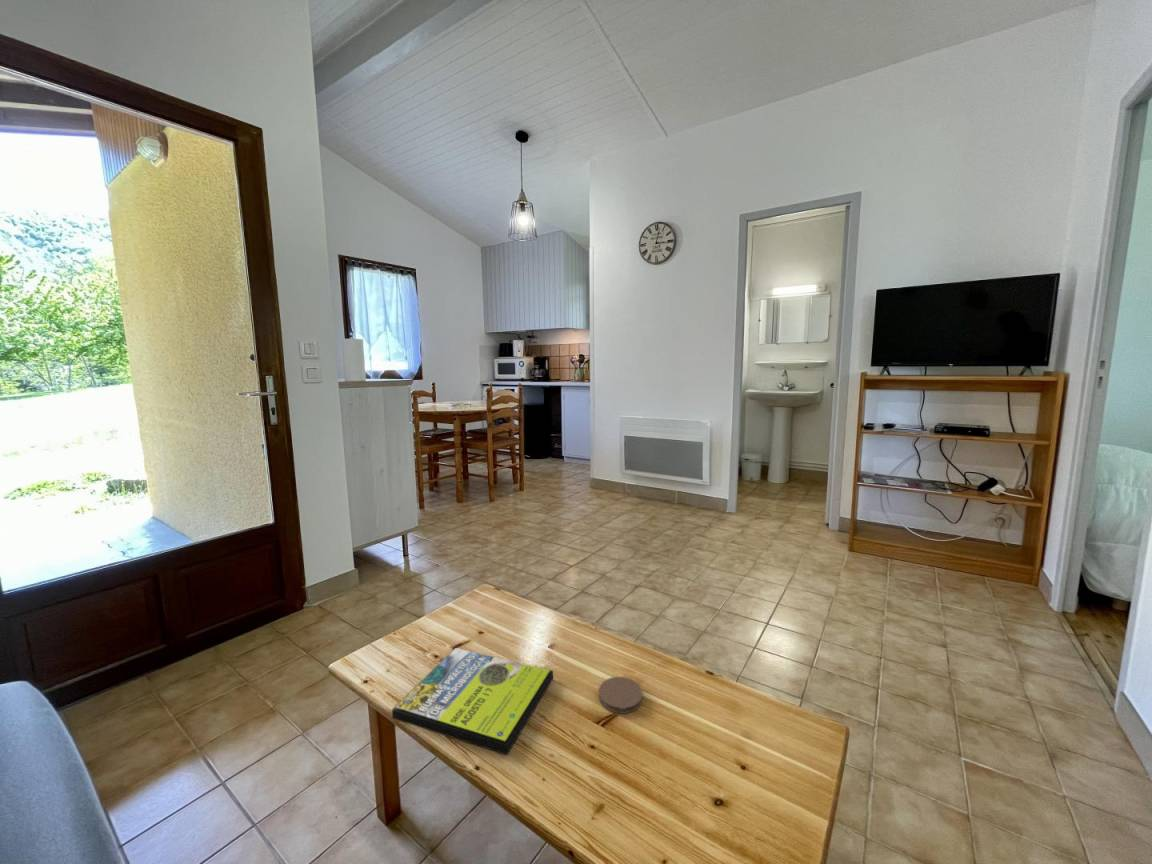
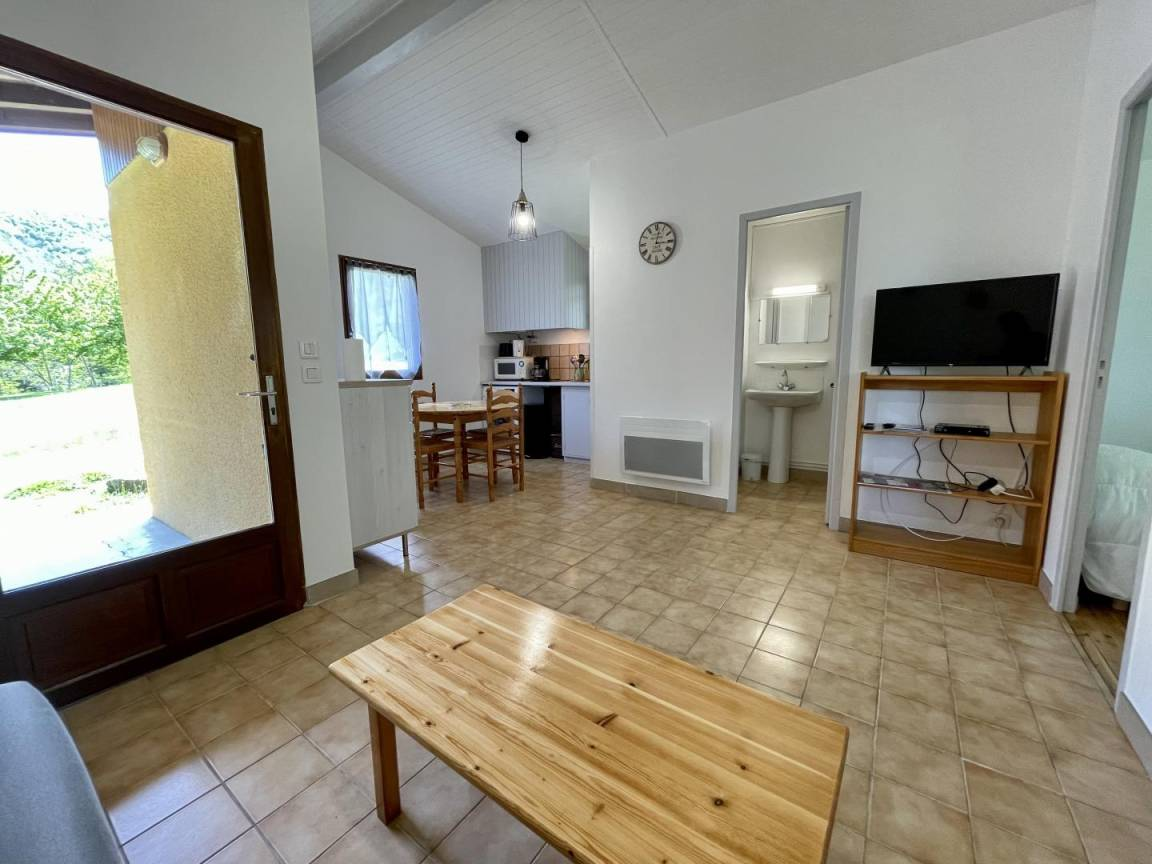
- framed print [391,647,554,756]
- coaster [598,676,644,715]
